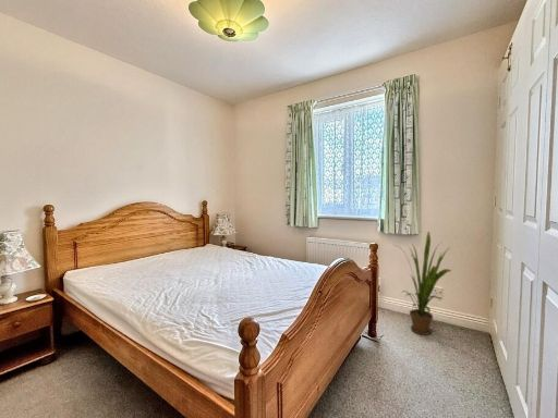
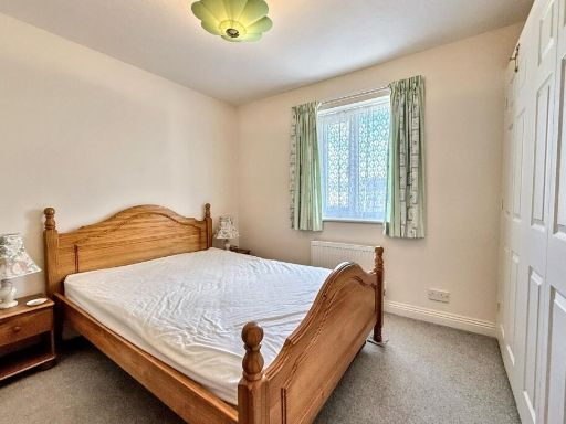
- house plant [393,231,453,336]
